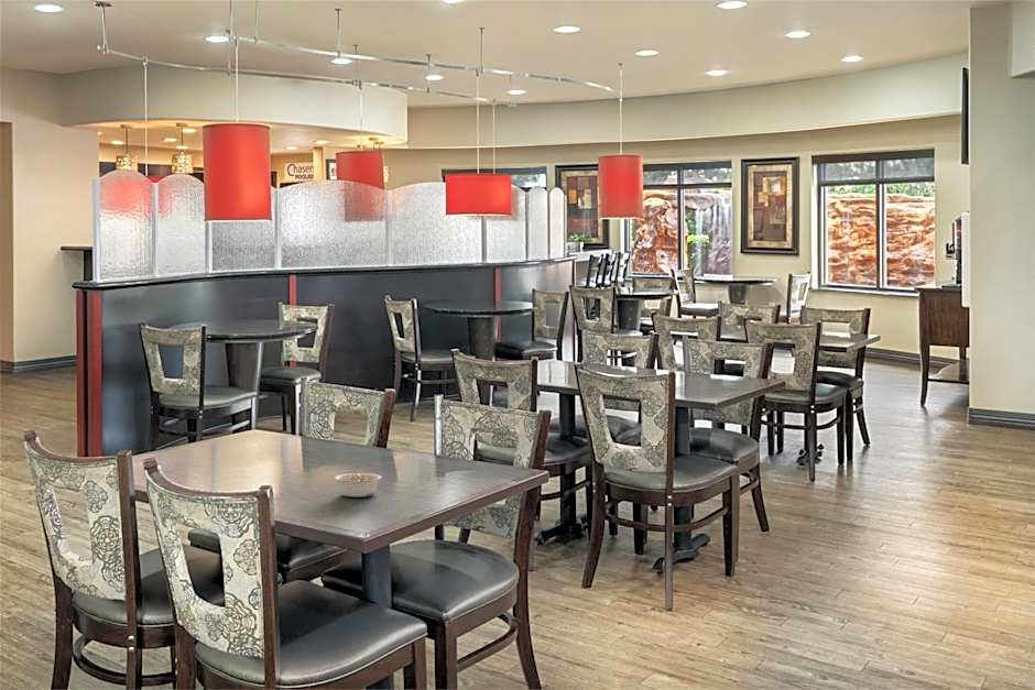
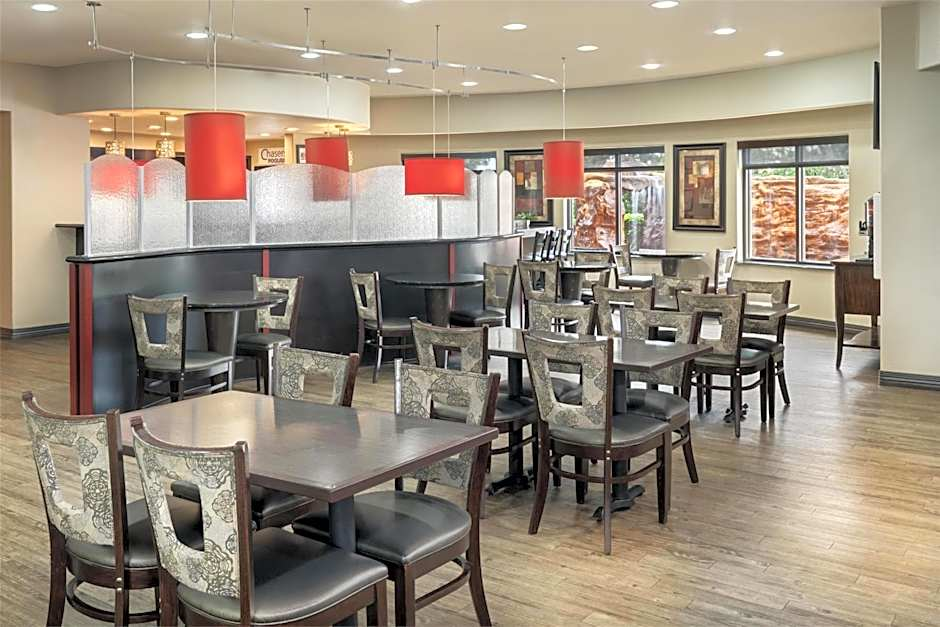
- legume [333,472,383,499]
